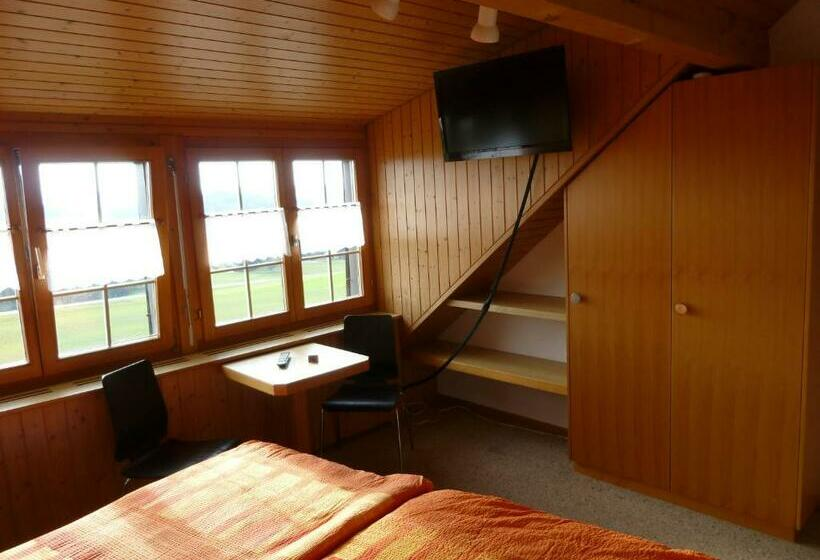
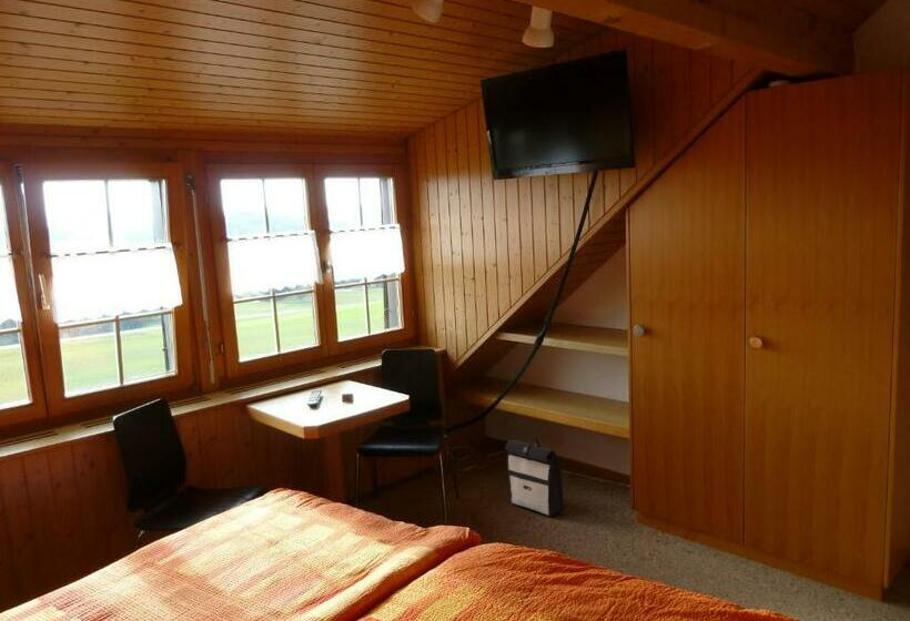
+ backpack [504,435,565,517]
